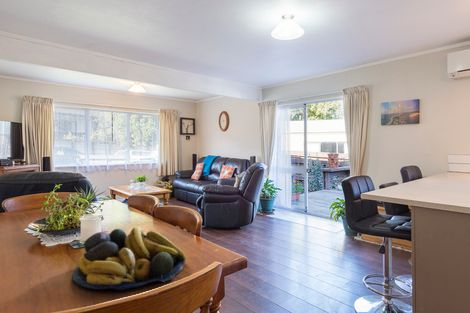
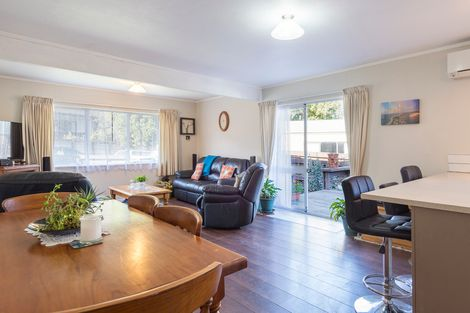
- fruit bowl [71,226,187,291]
